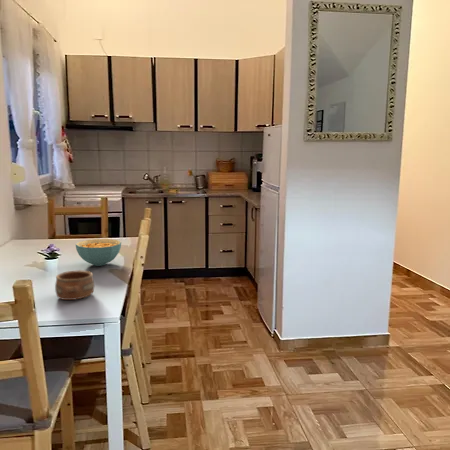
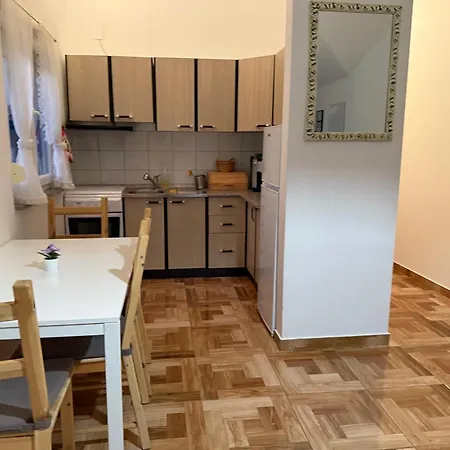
- cereal bowl [75,238,122,267]
- pottery [54,269,95,301]
